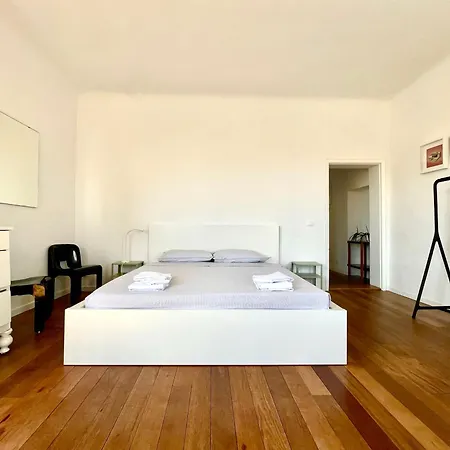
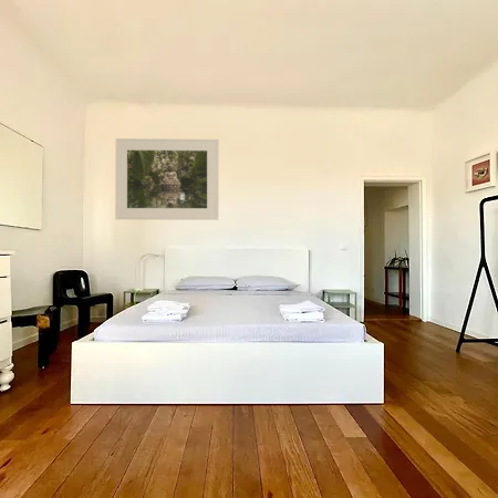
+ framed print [114,137,219,221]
